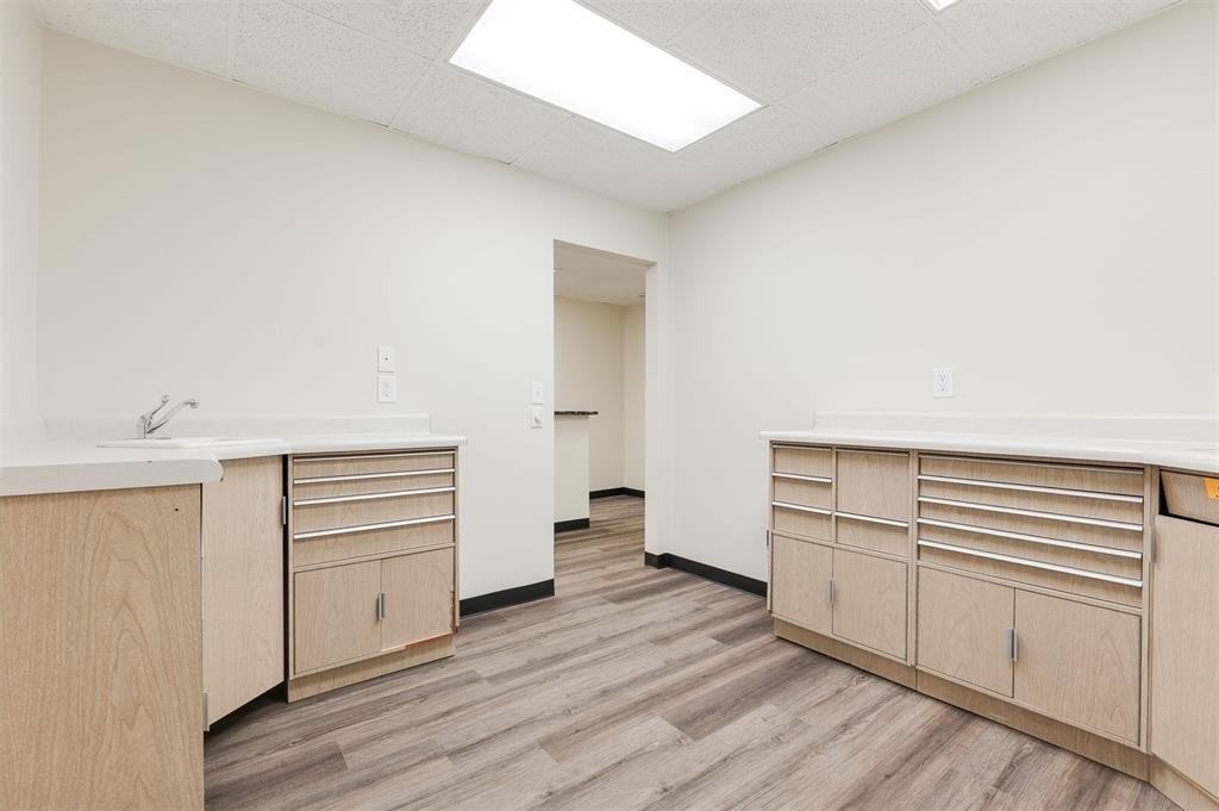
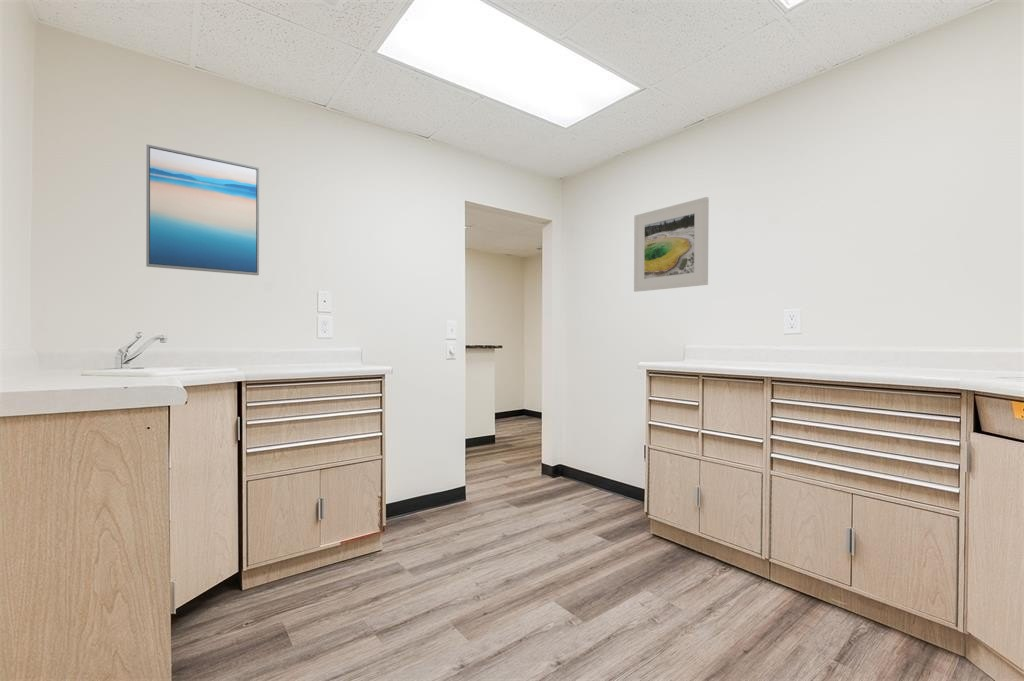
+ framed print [633,196,710,293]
+ wall art [145,144,260,276]
